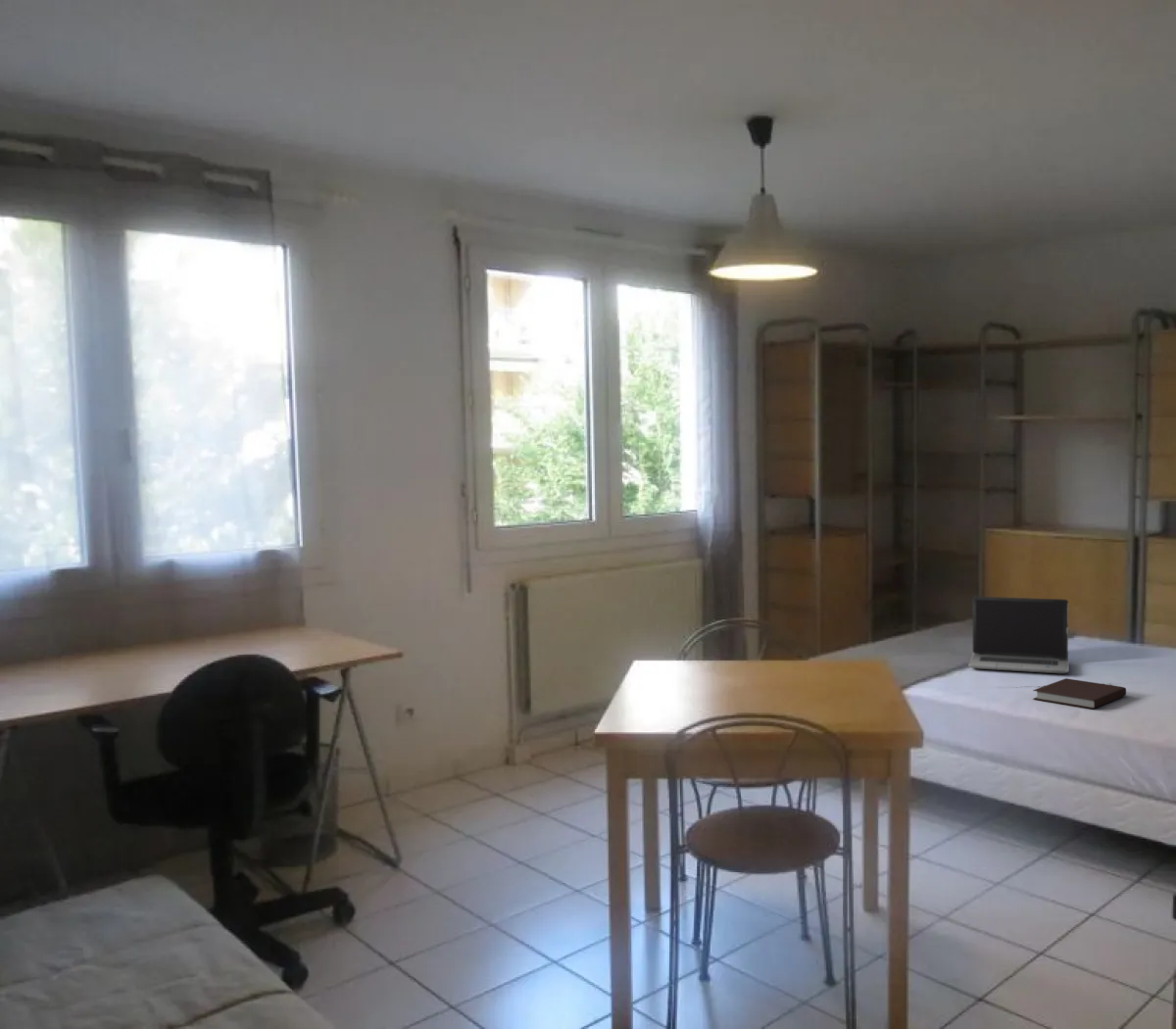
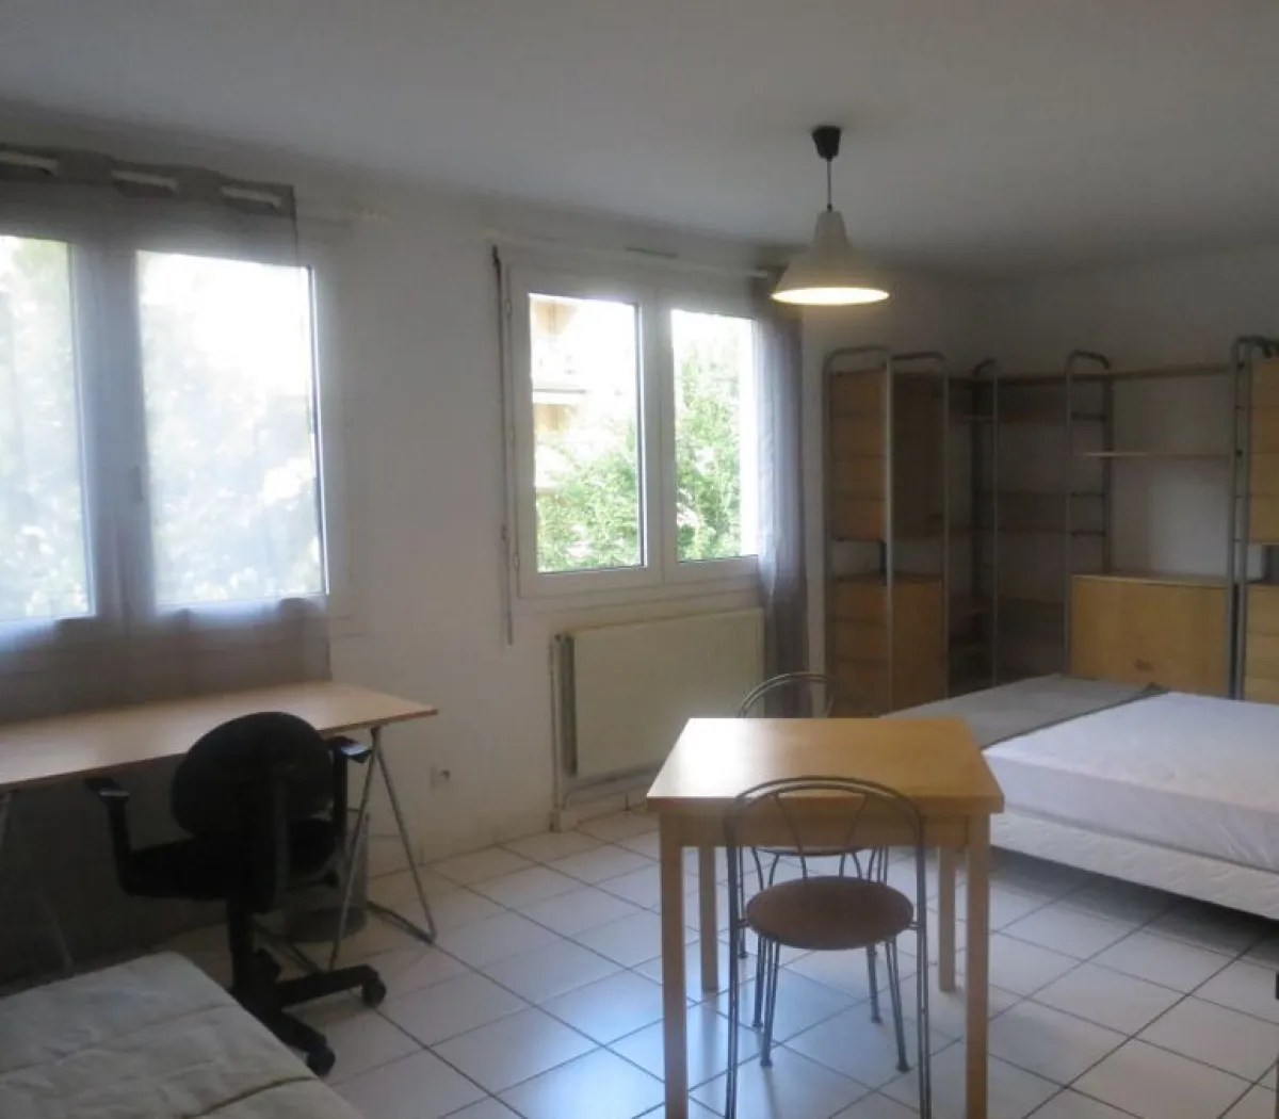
- notebook [1032,677,1127,710]
- laptop computer [967,596,1070,674]
